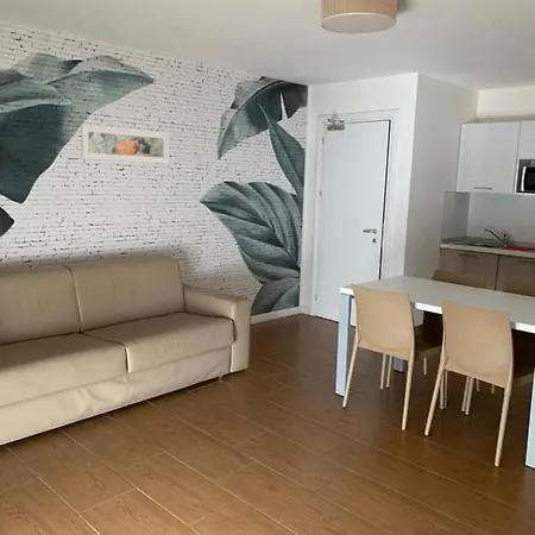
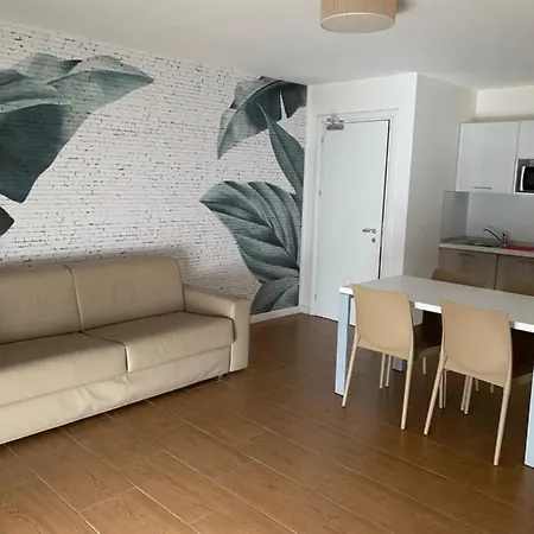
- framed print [80,124,170,165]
